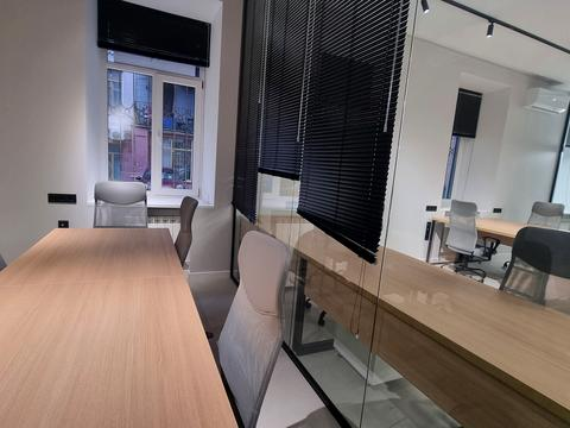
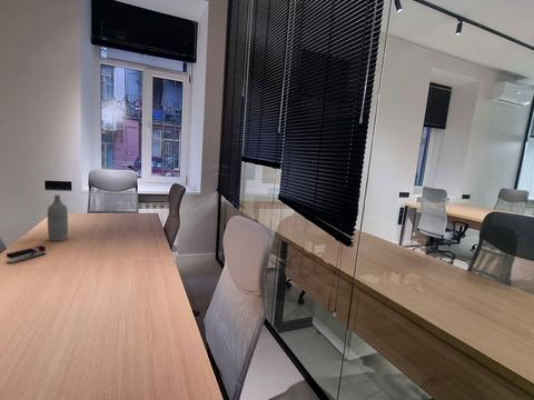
+ stapler [6,244,47,266]
+ bottle [47,194,69,242]
